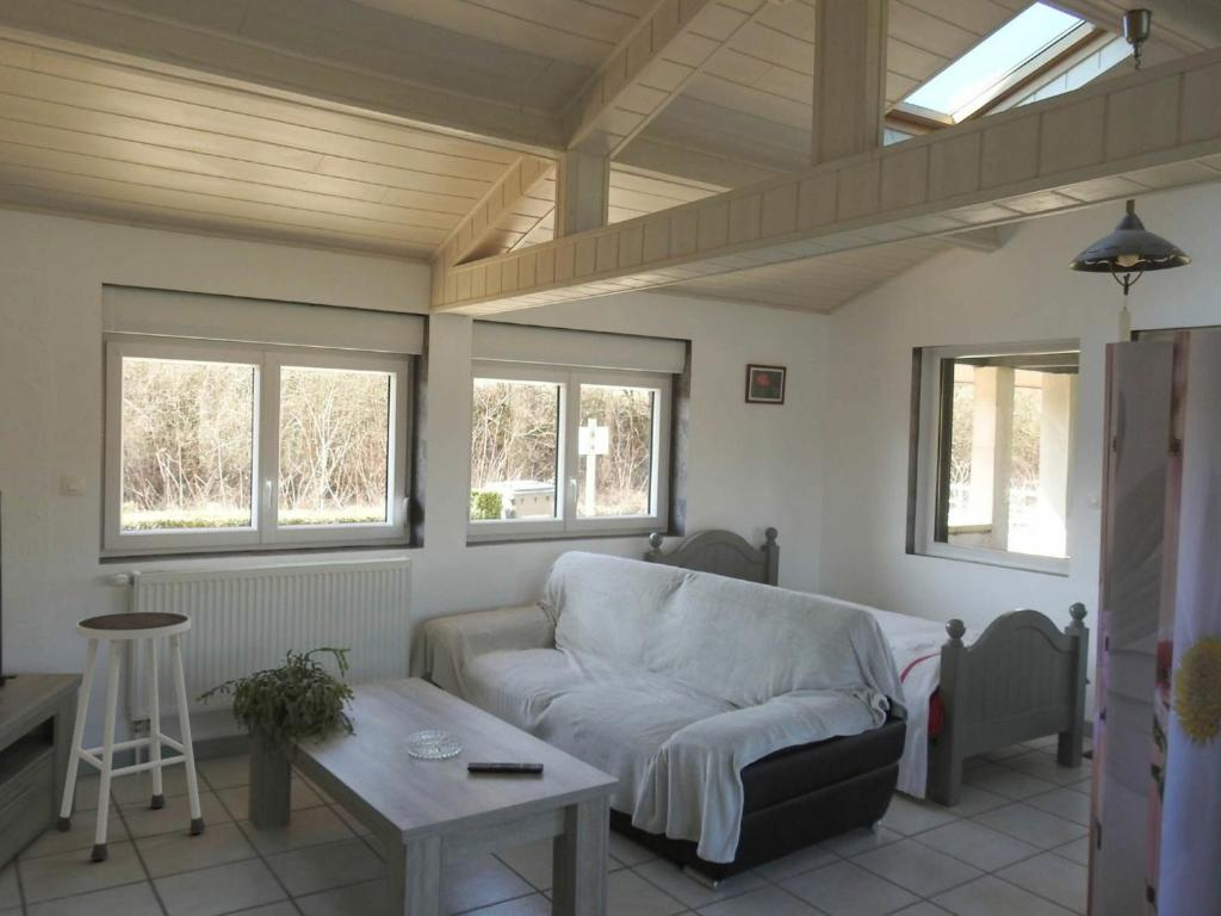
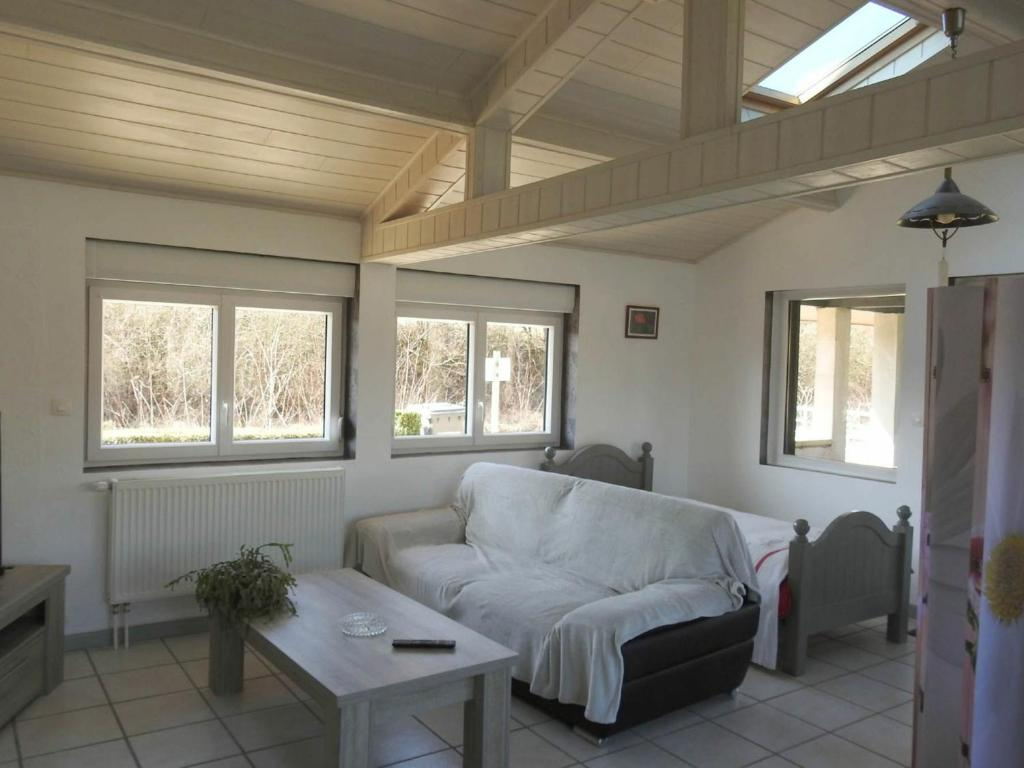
- stool [54,611,206,861]
